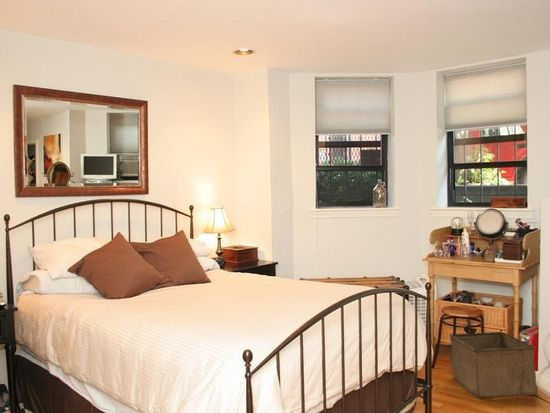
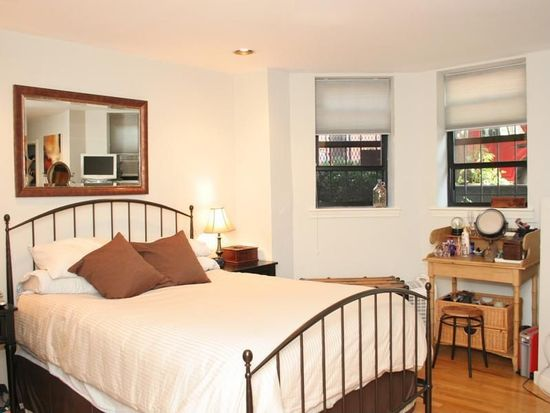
- storage bin [448,331,539,400]
